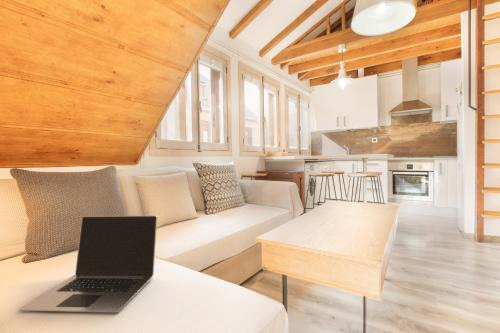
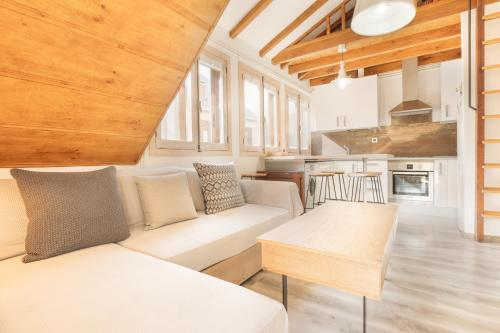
- laptop [18,215,158,313]
